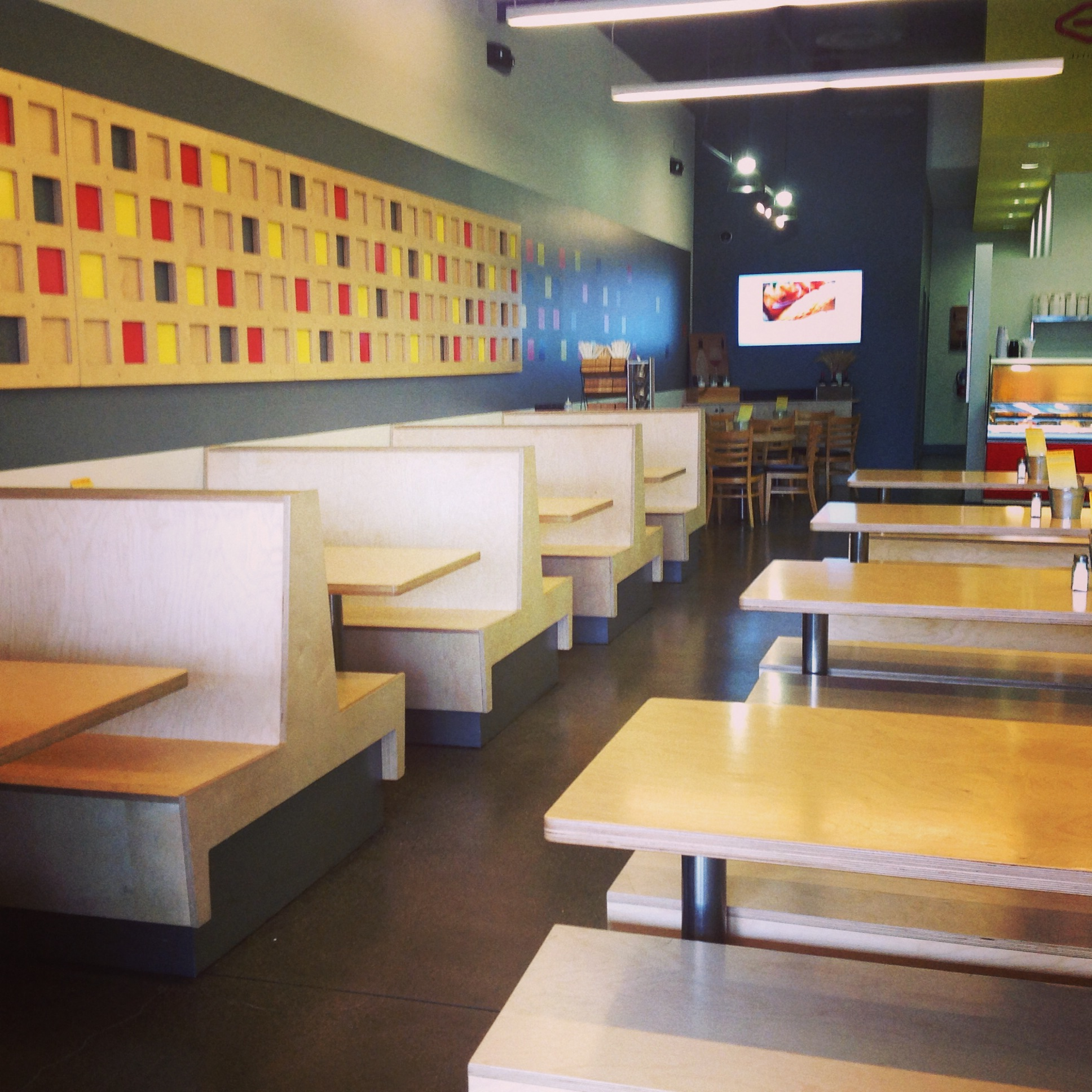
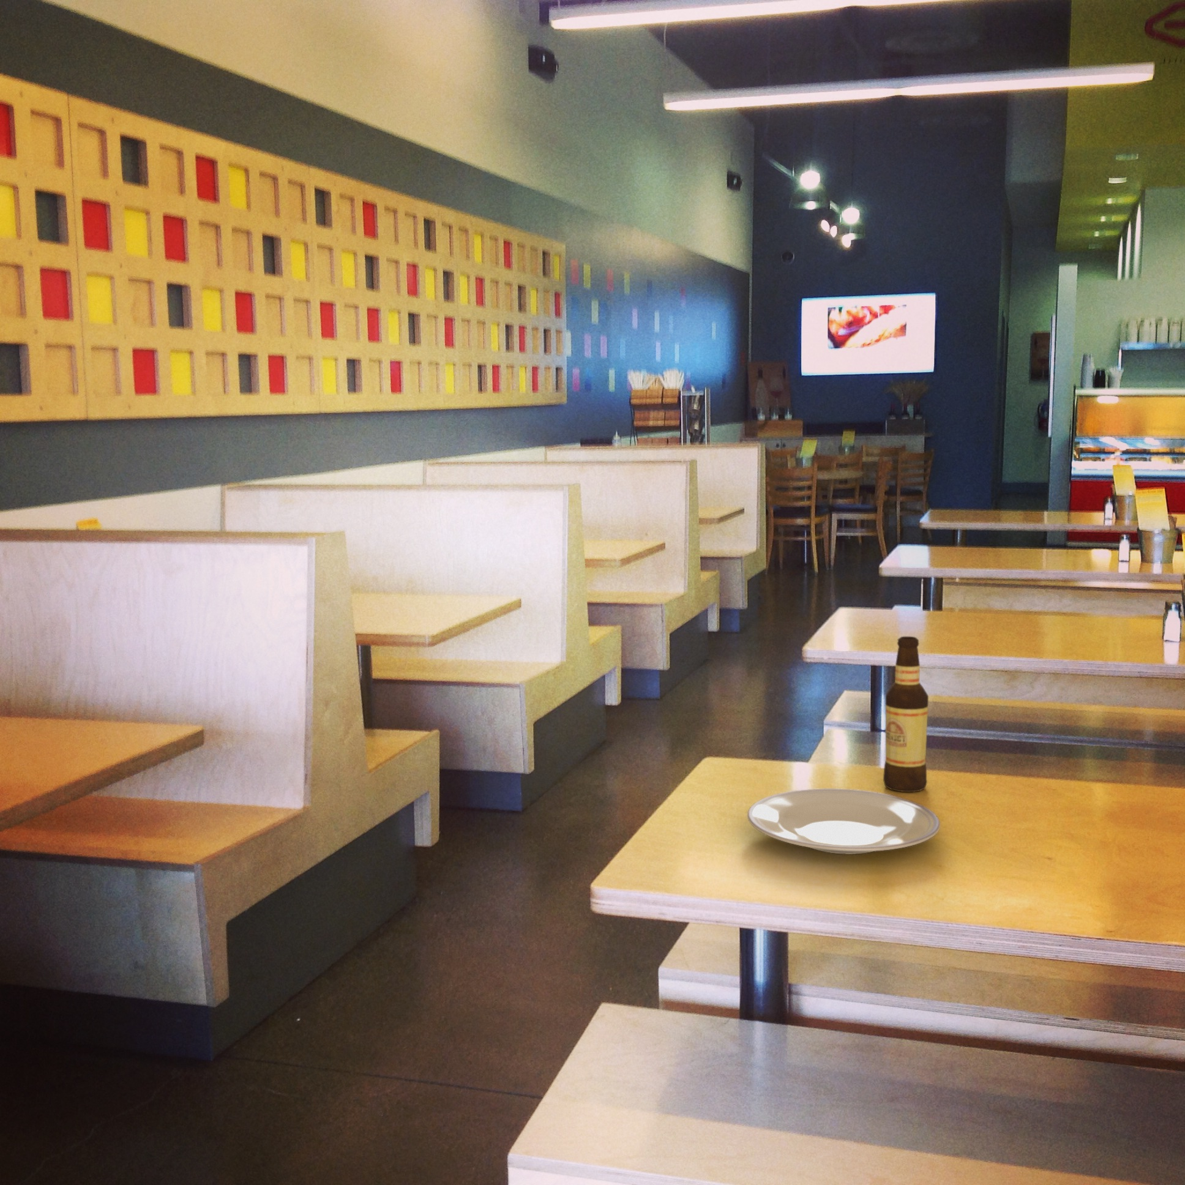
+ plate [747,788,941,855]
+ bottle [882,636,929,792]
